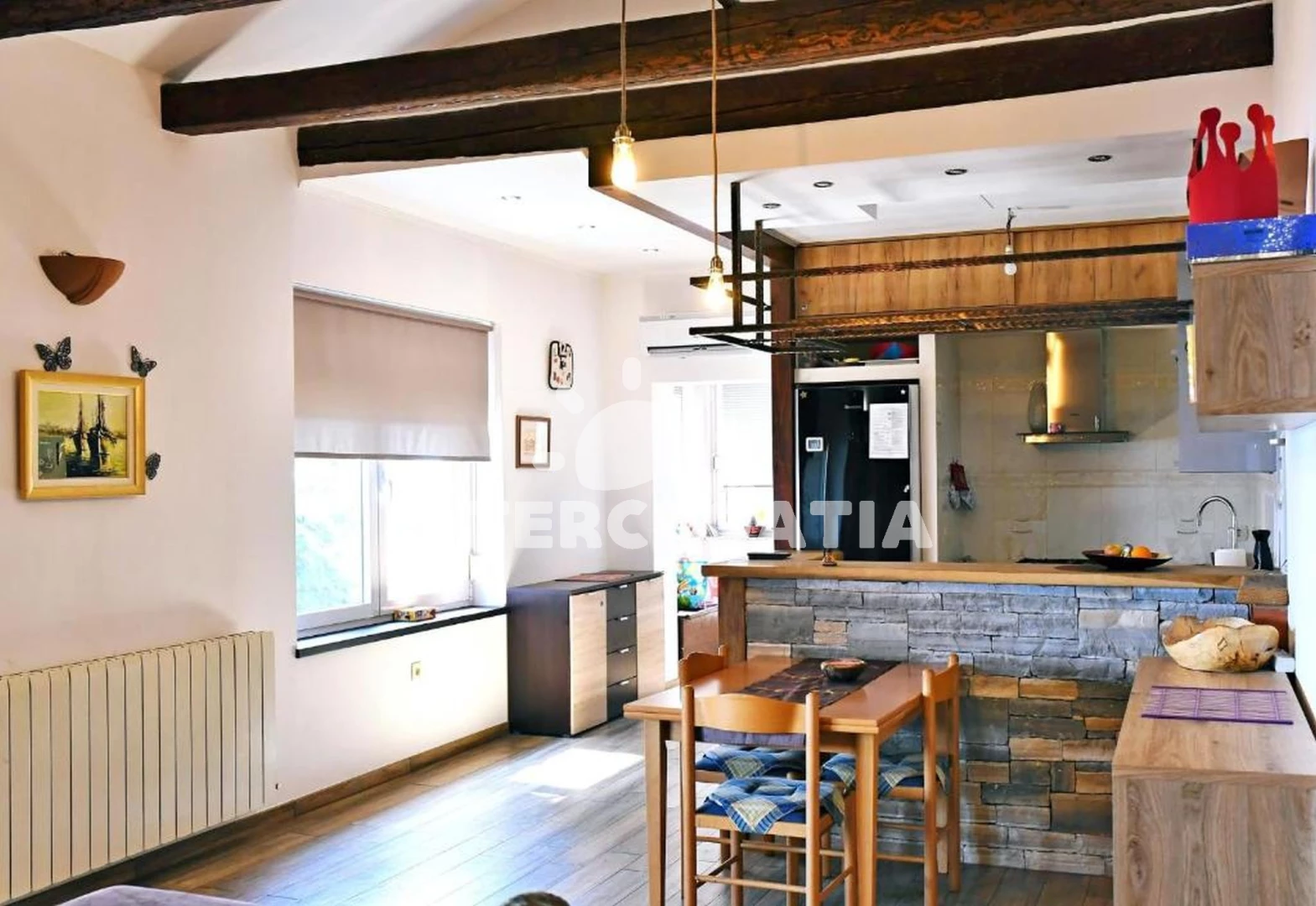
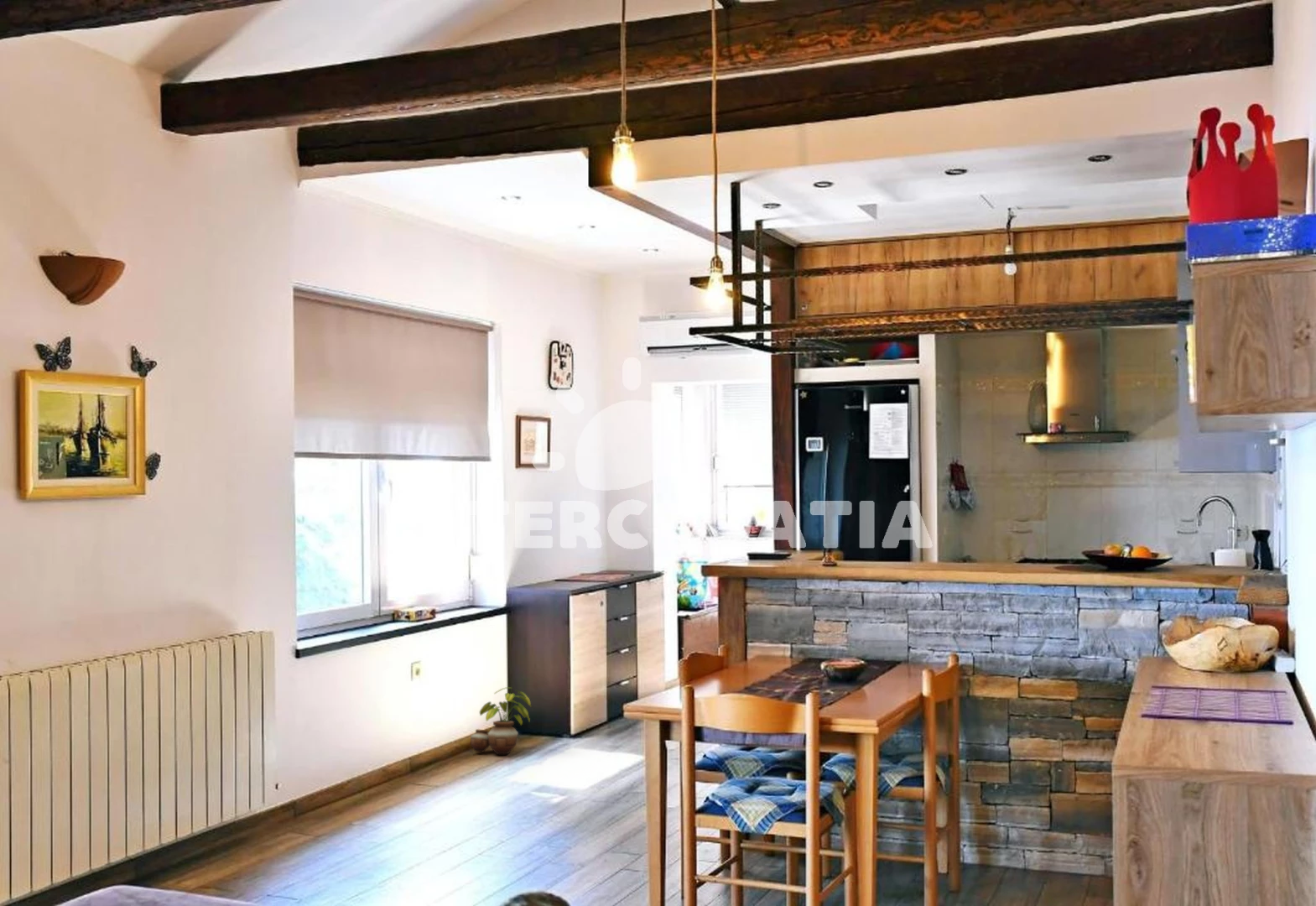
+ potted plant [470,686,533,755]
